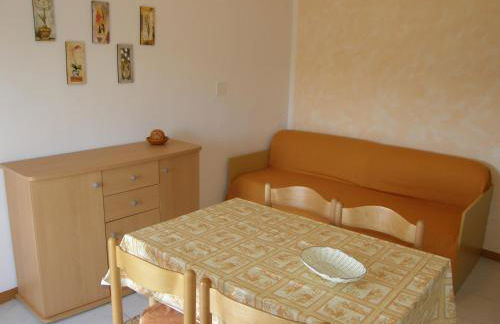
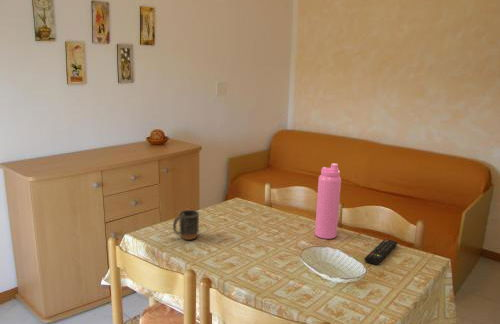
+ water bottle [314,162,342,240]
+ mug [172,209,200,241]
+ remote control [363,238,398,266]
